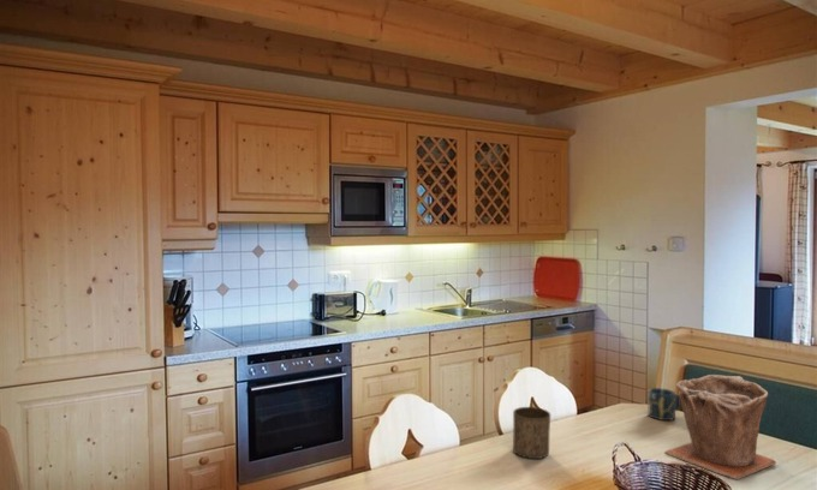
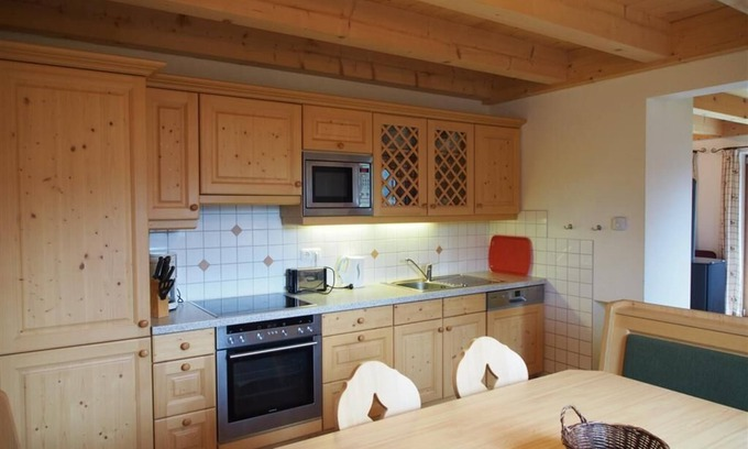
- plant pot [664,374,777,480]
- cup [646,387,681,422]
- cup [512,406,551,460]
